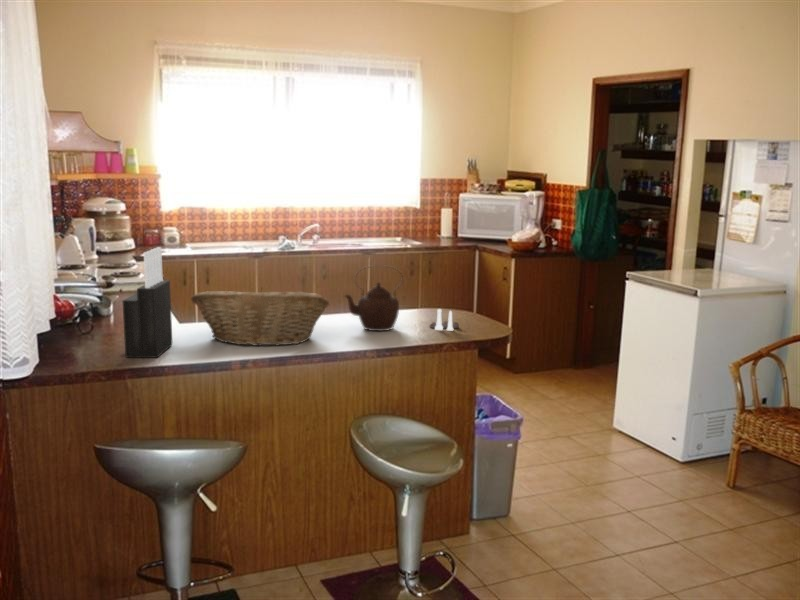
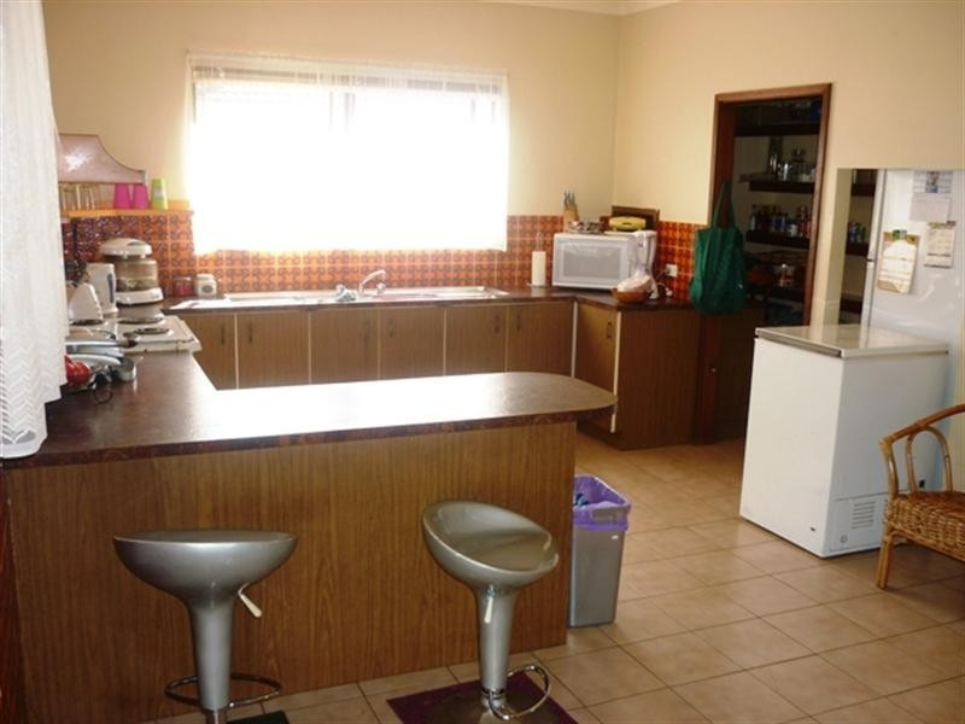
- teapot [342,264,404,332]
- knife block [122,246,174,359]
- salt and pepper shaker set [428,308,460,331]
- fruit basket [190,286,330,347]
